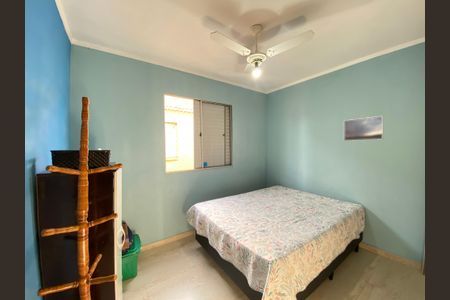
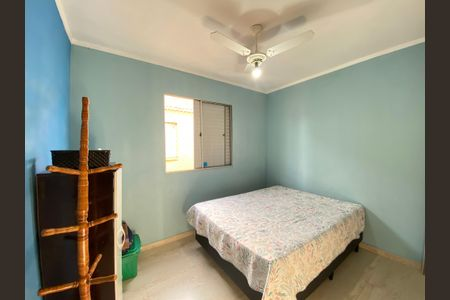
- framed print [343,115,384,142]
